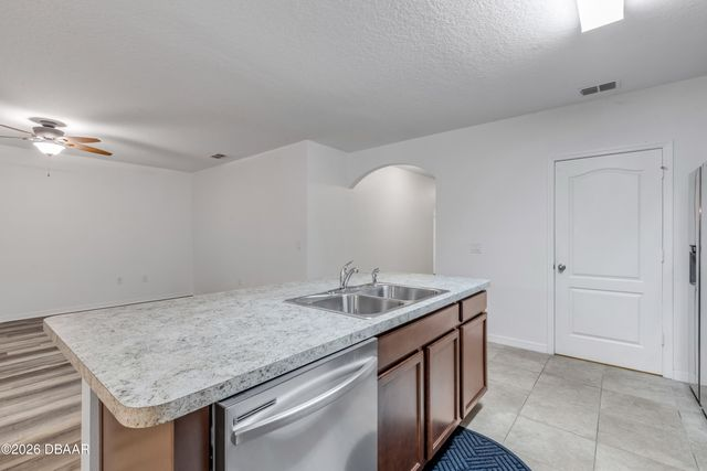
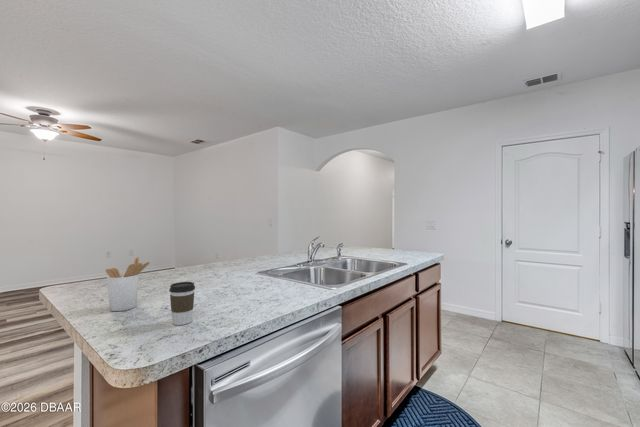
+ utensil holder [104,256,151,312]
+ coffee cup [168,281,196,326]
